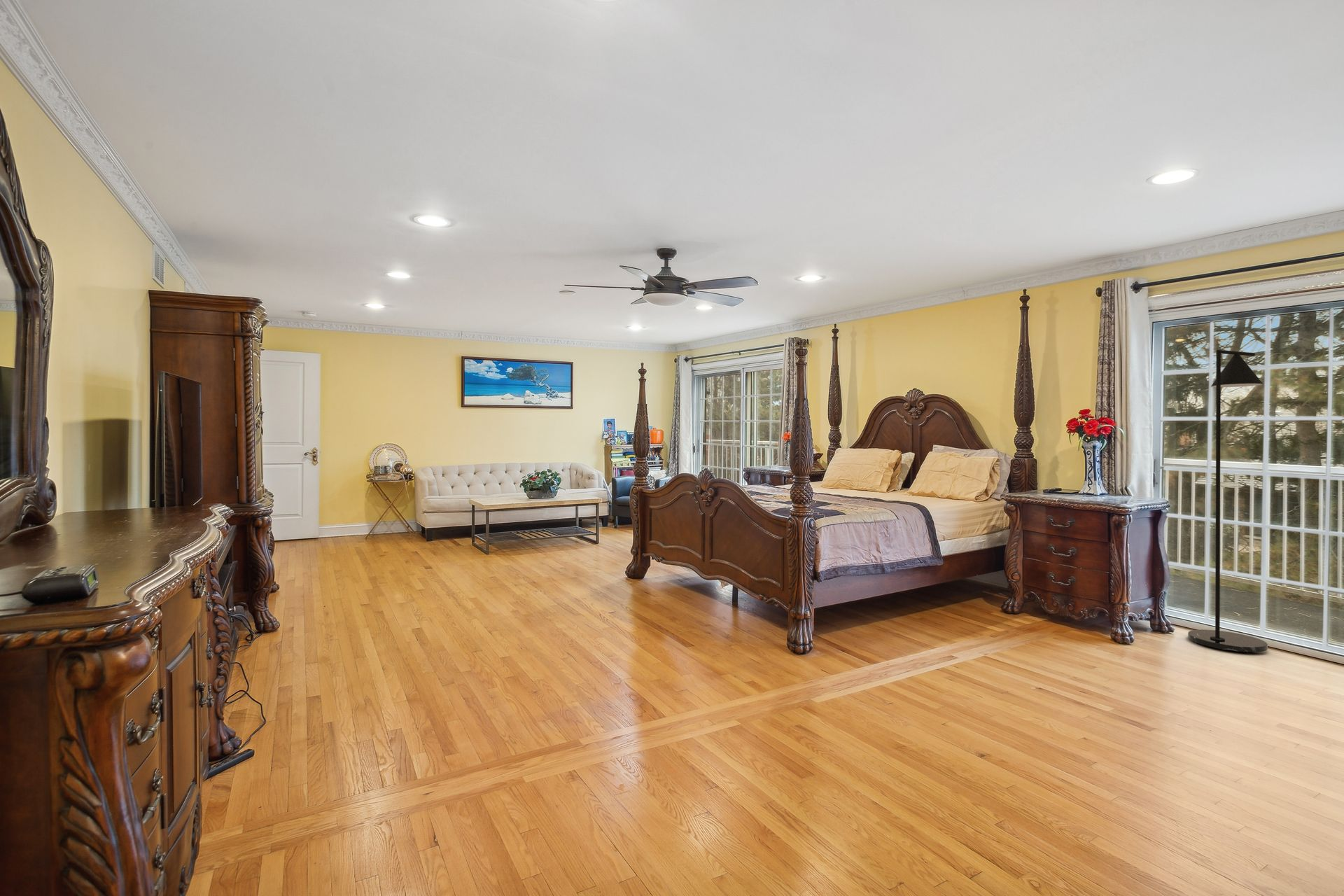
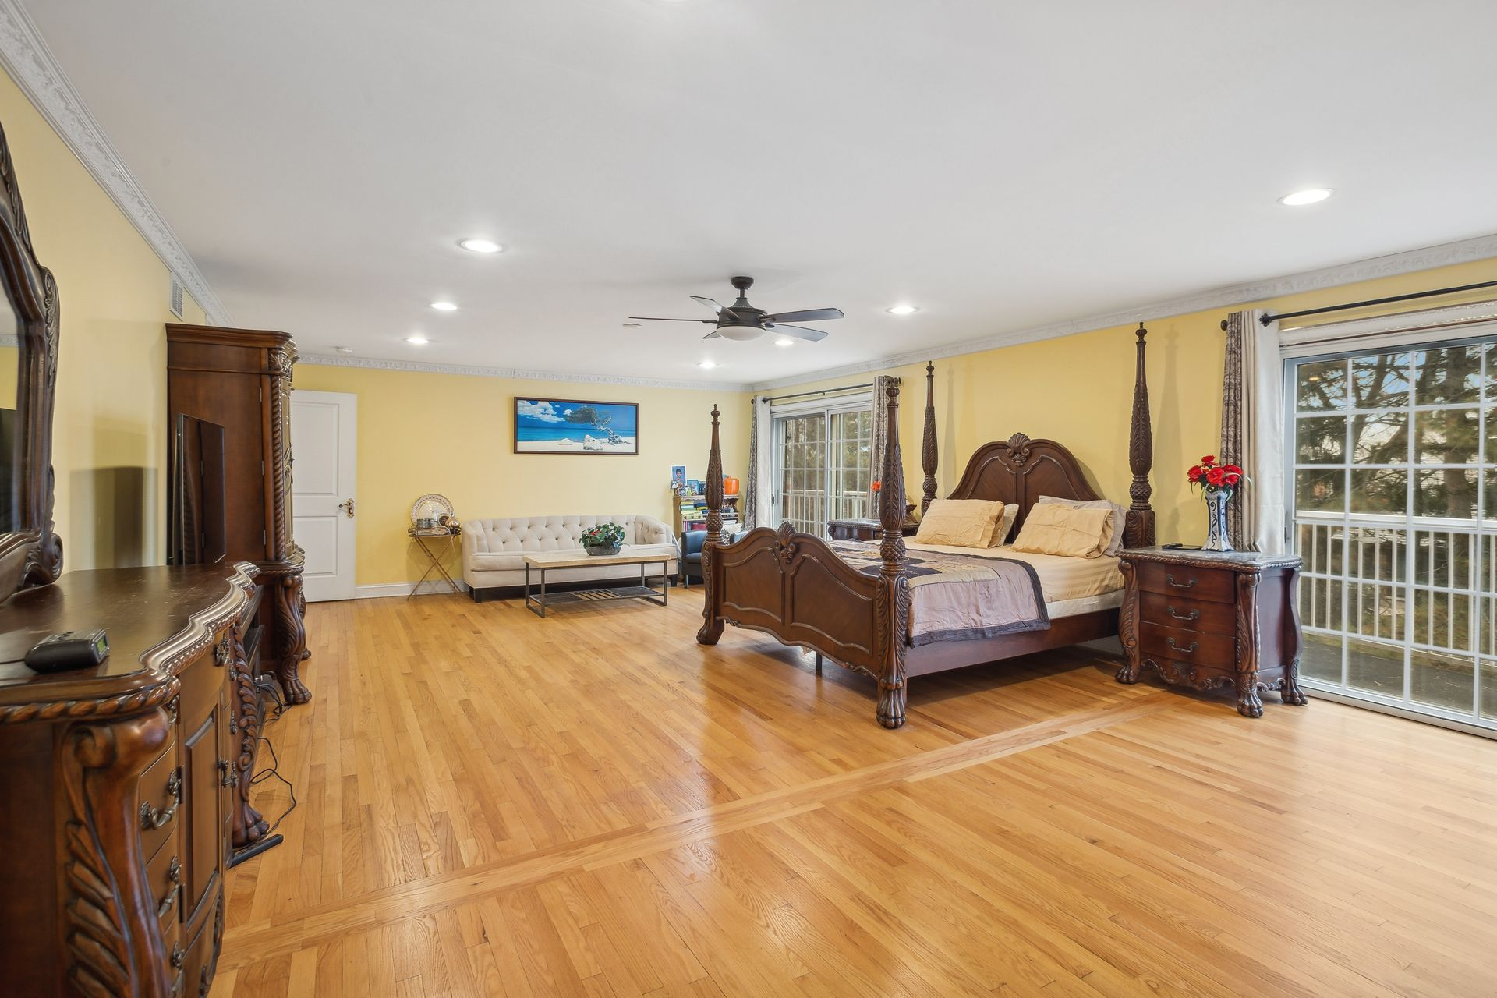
- floor lamp [1187,349,1268,653]
